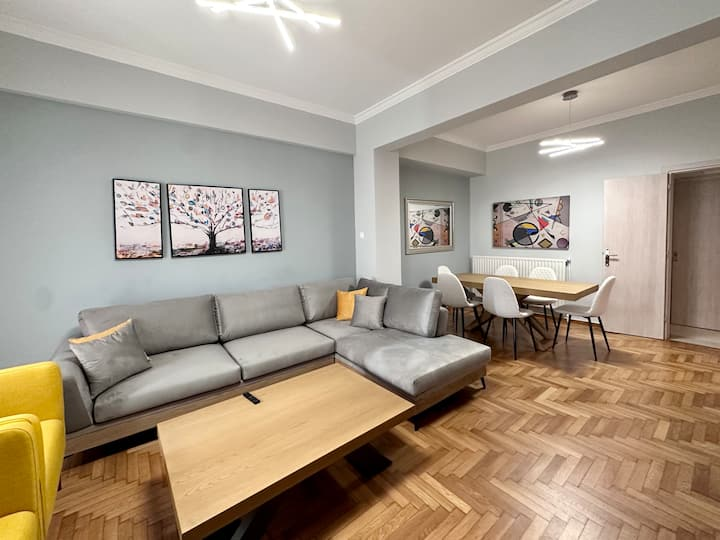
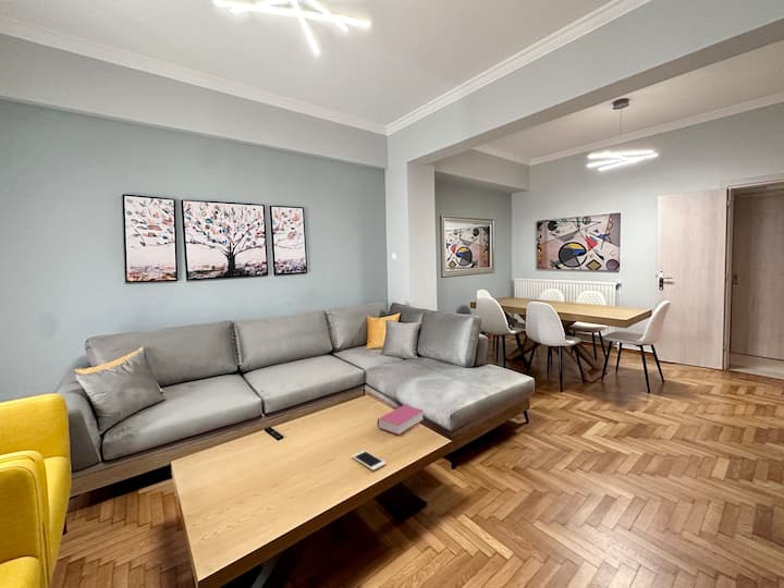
+ cell phone [351,450,387,471]
+ book [377,404,425,436]
